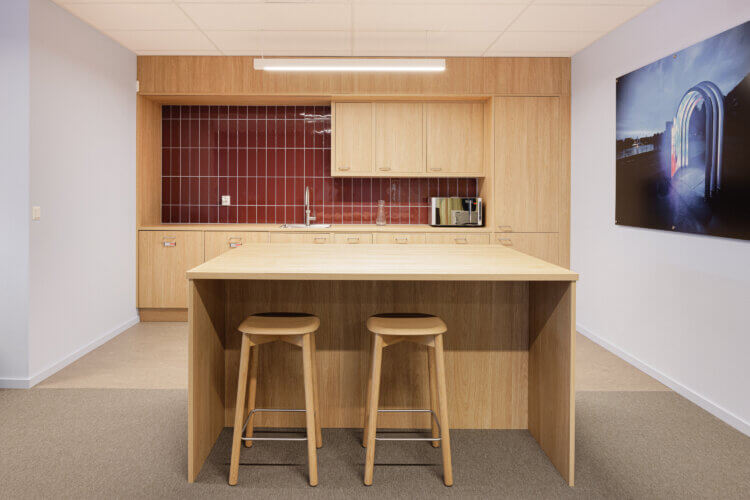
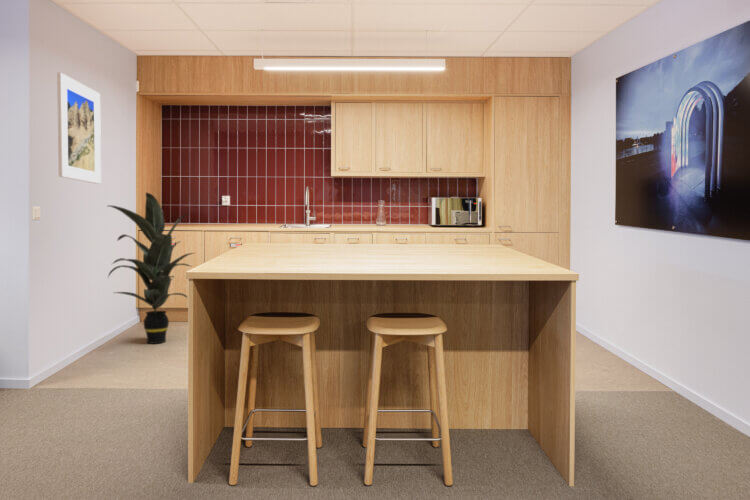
+ indoor plant [107,191,195,345]
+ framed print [56,71,102,185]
